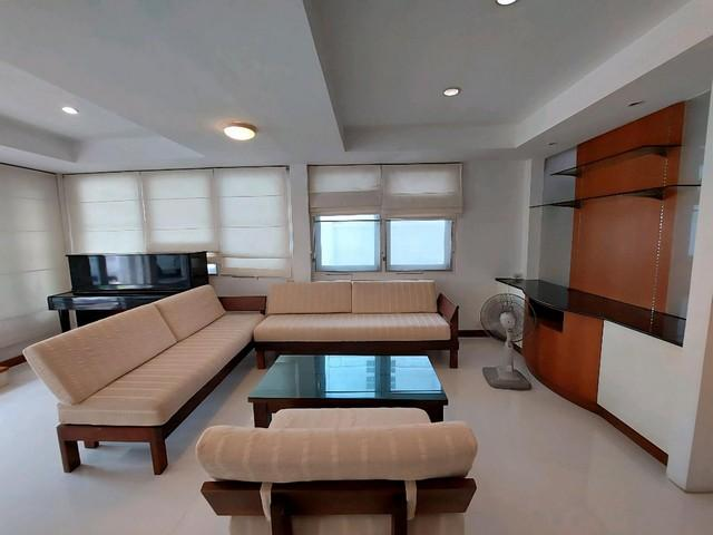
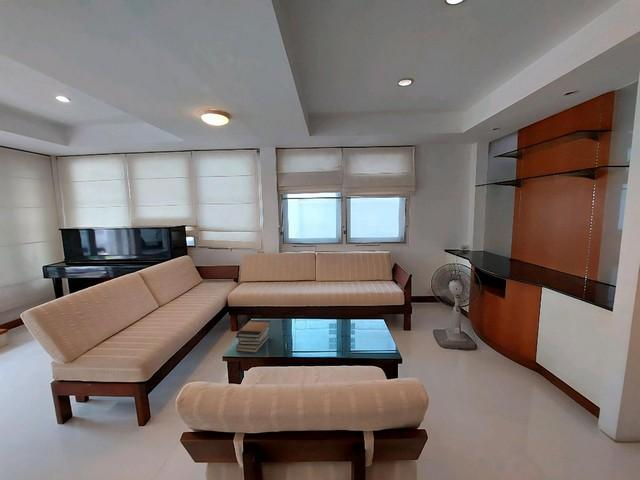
+ book stack [235,319,271,354]
